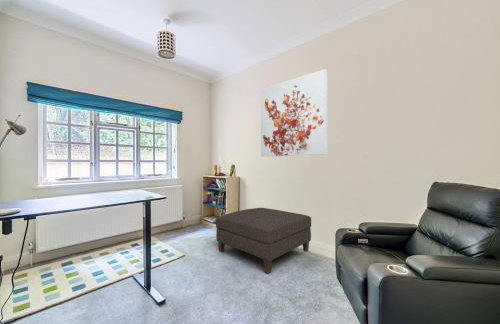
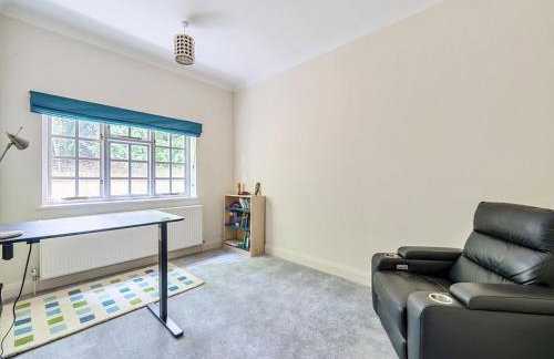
- ottoman [215,207,312,274]
- wall art [260,68,329,158]
